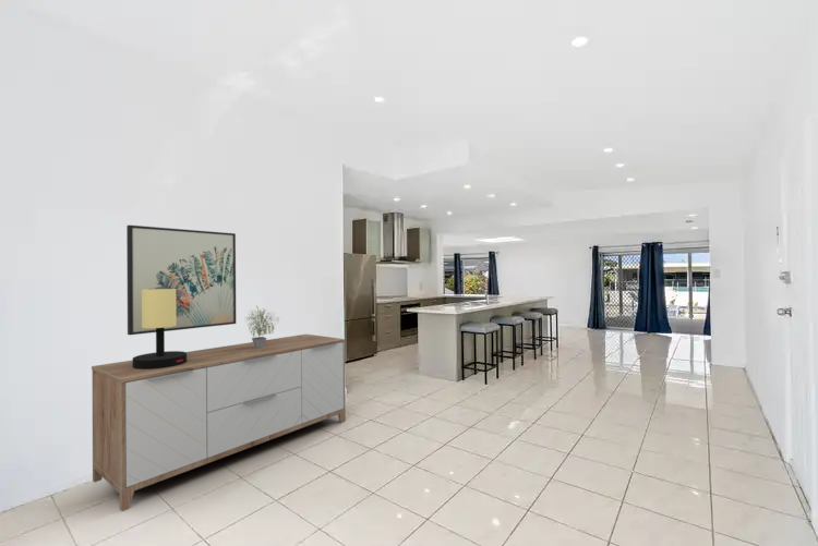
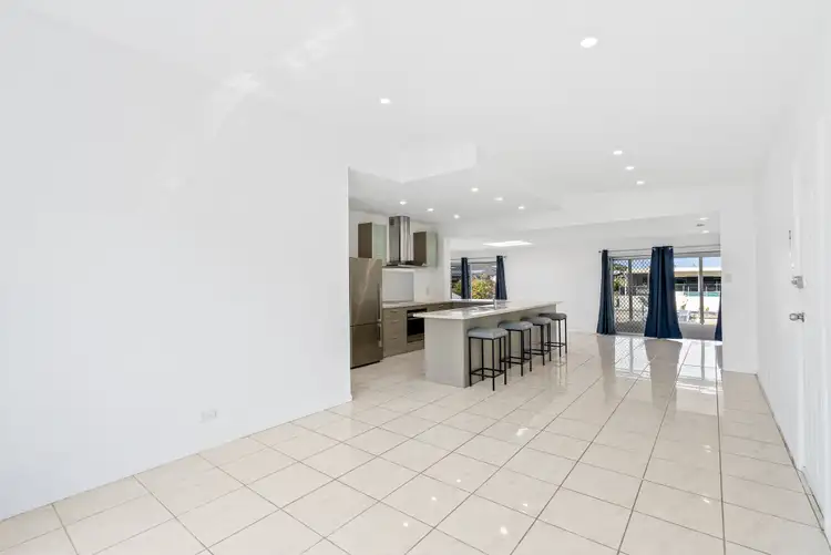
- sideboard [91,333,347,512]
- table lamp [132,289,187,369]
- potted plant [243,304,280,348]
- wall art [125,225,237,336]
